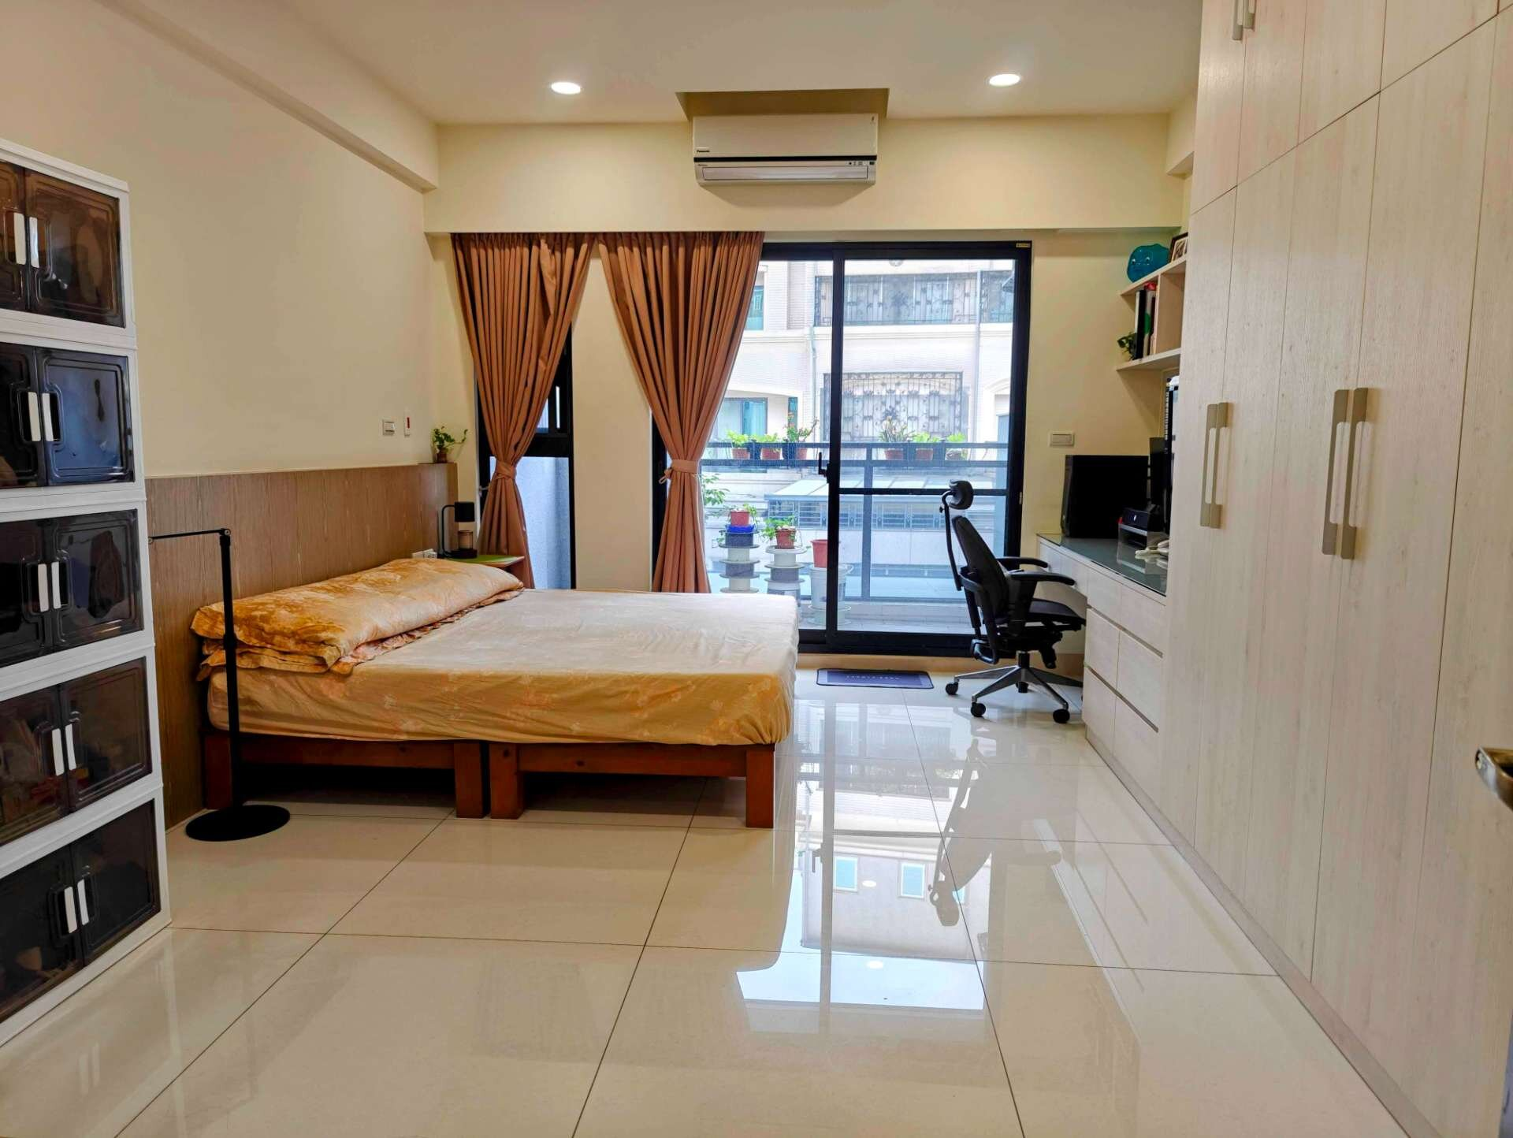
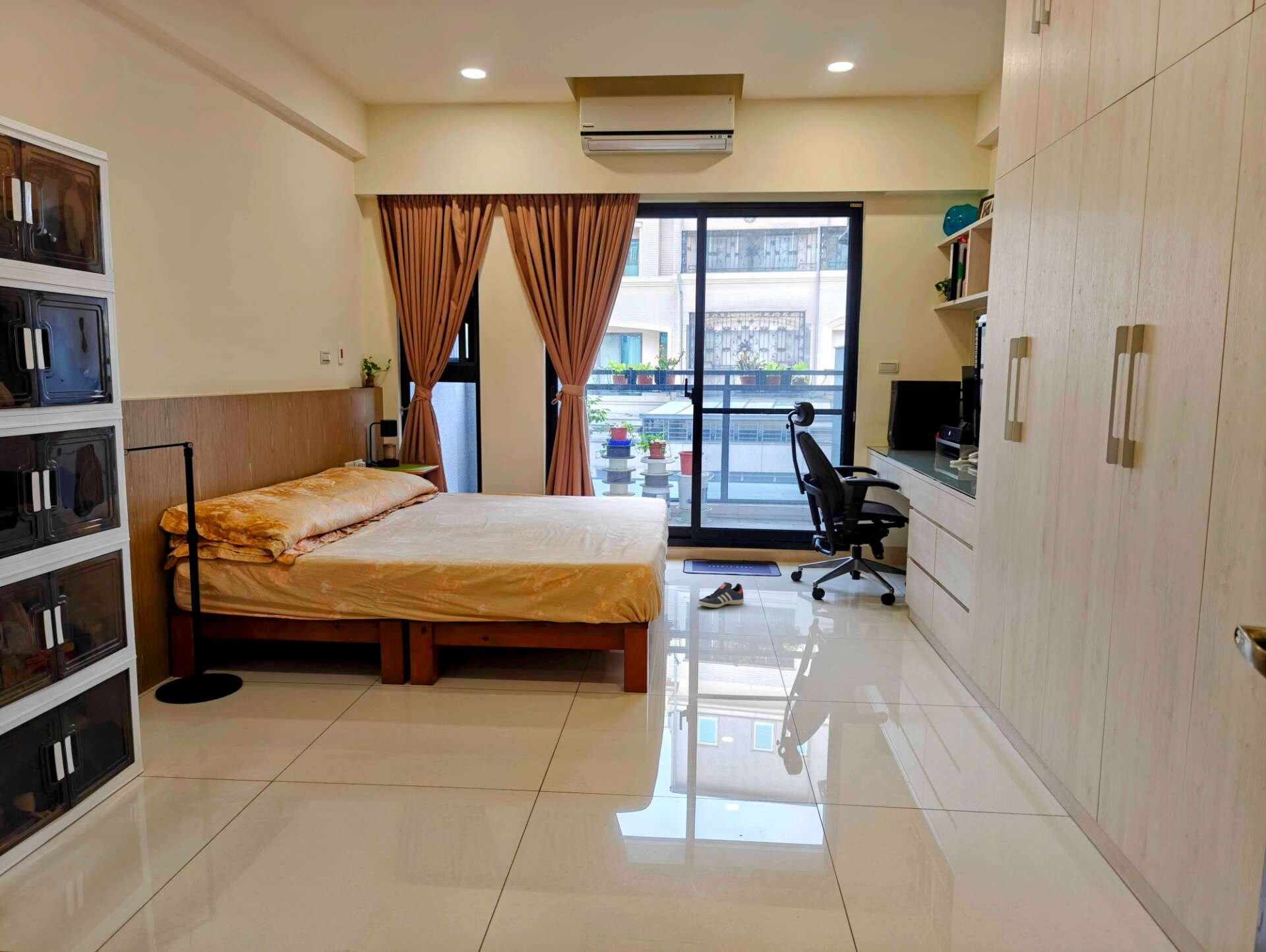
+ sneaker [698,581,744,609]
